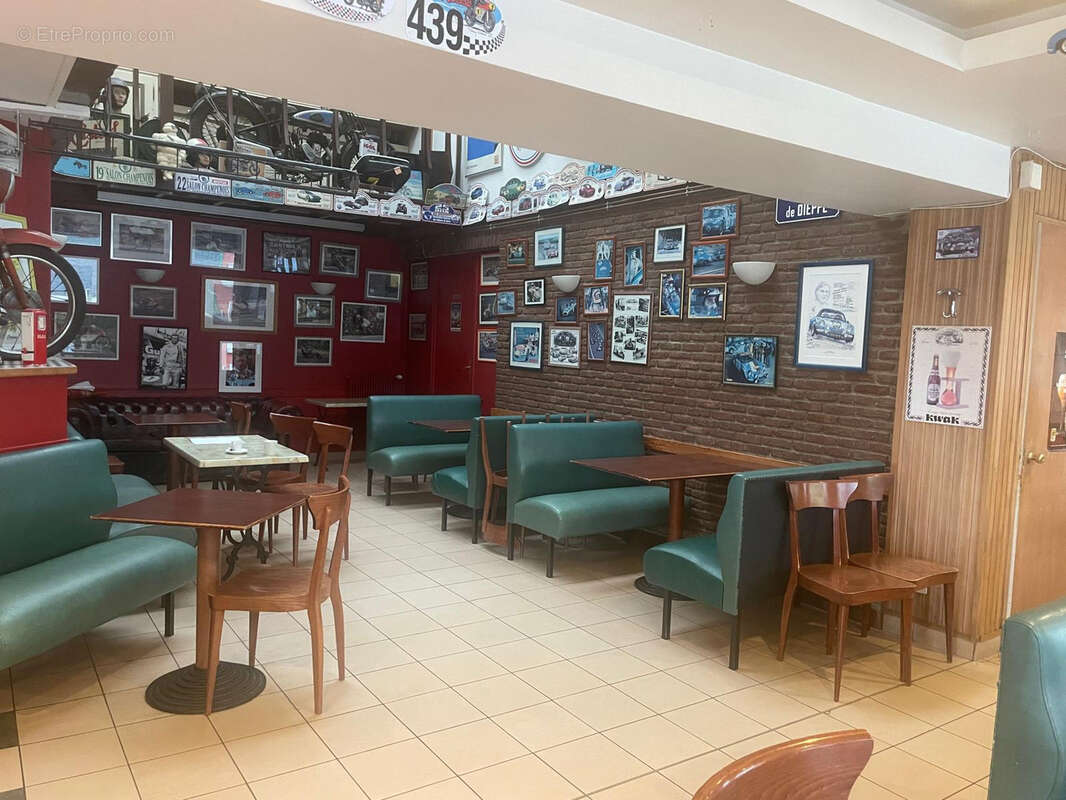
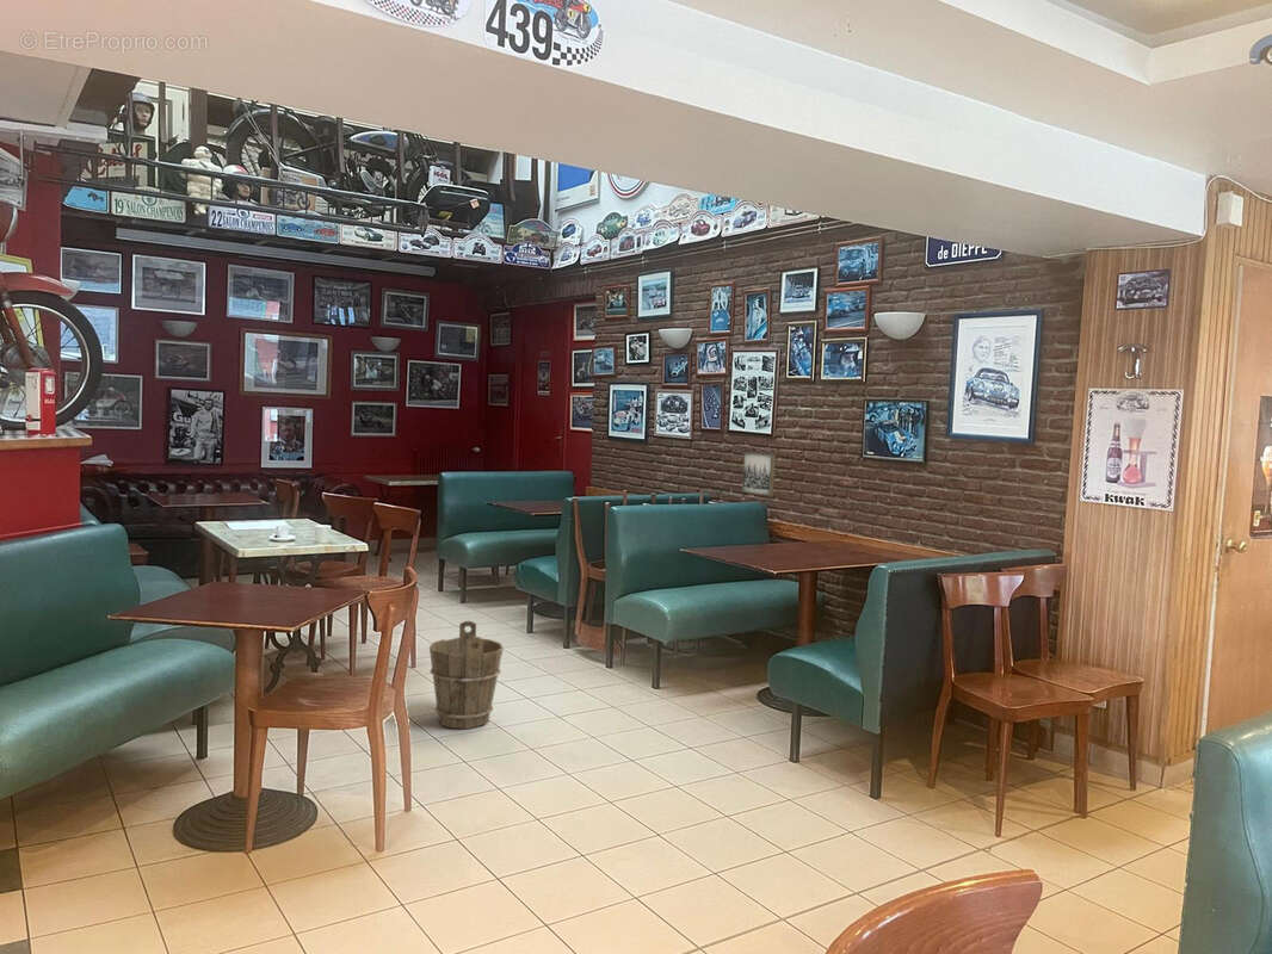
+ wall art [741,451,777,497]
+ bucket [428,620,505,730]
